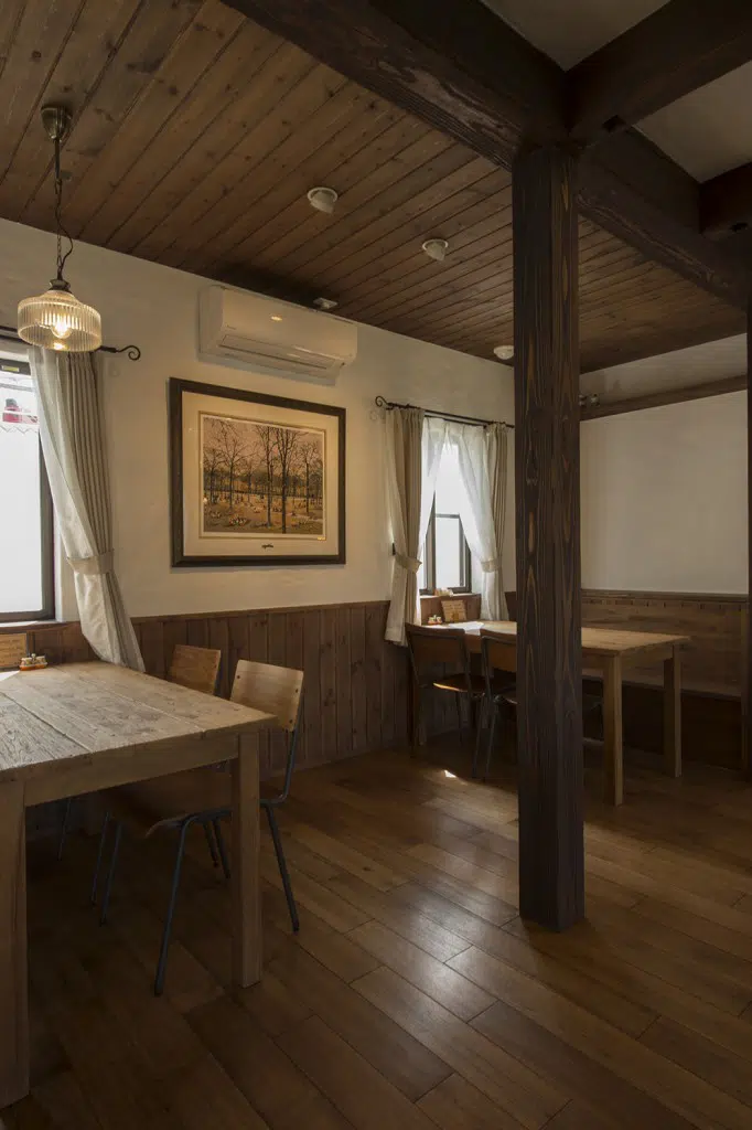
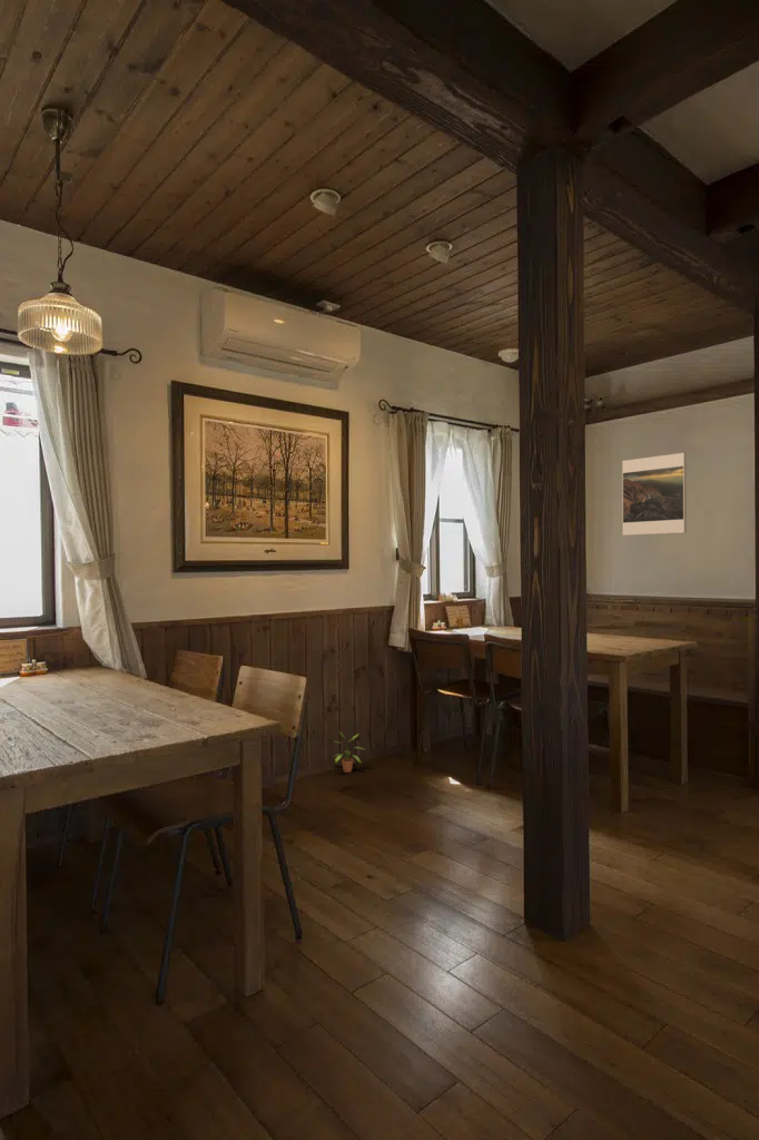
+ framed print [621,452,687,537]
+ potted plant [334,730,365,774]
